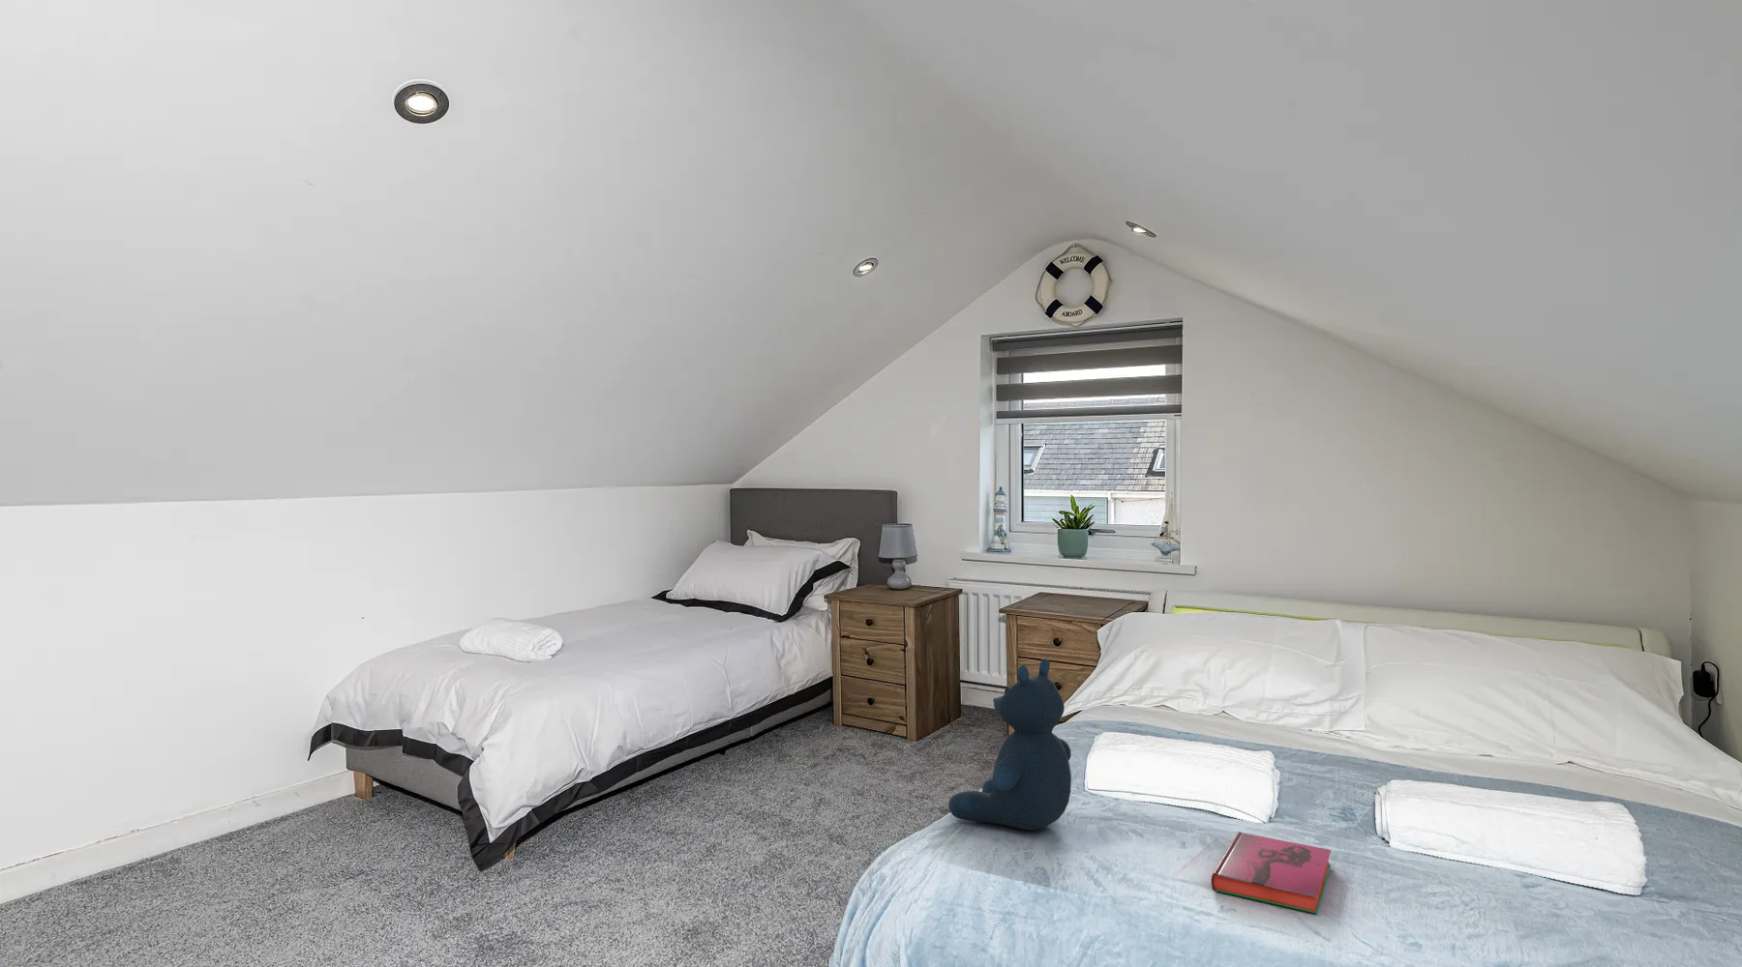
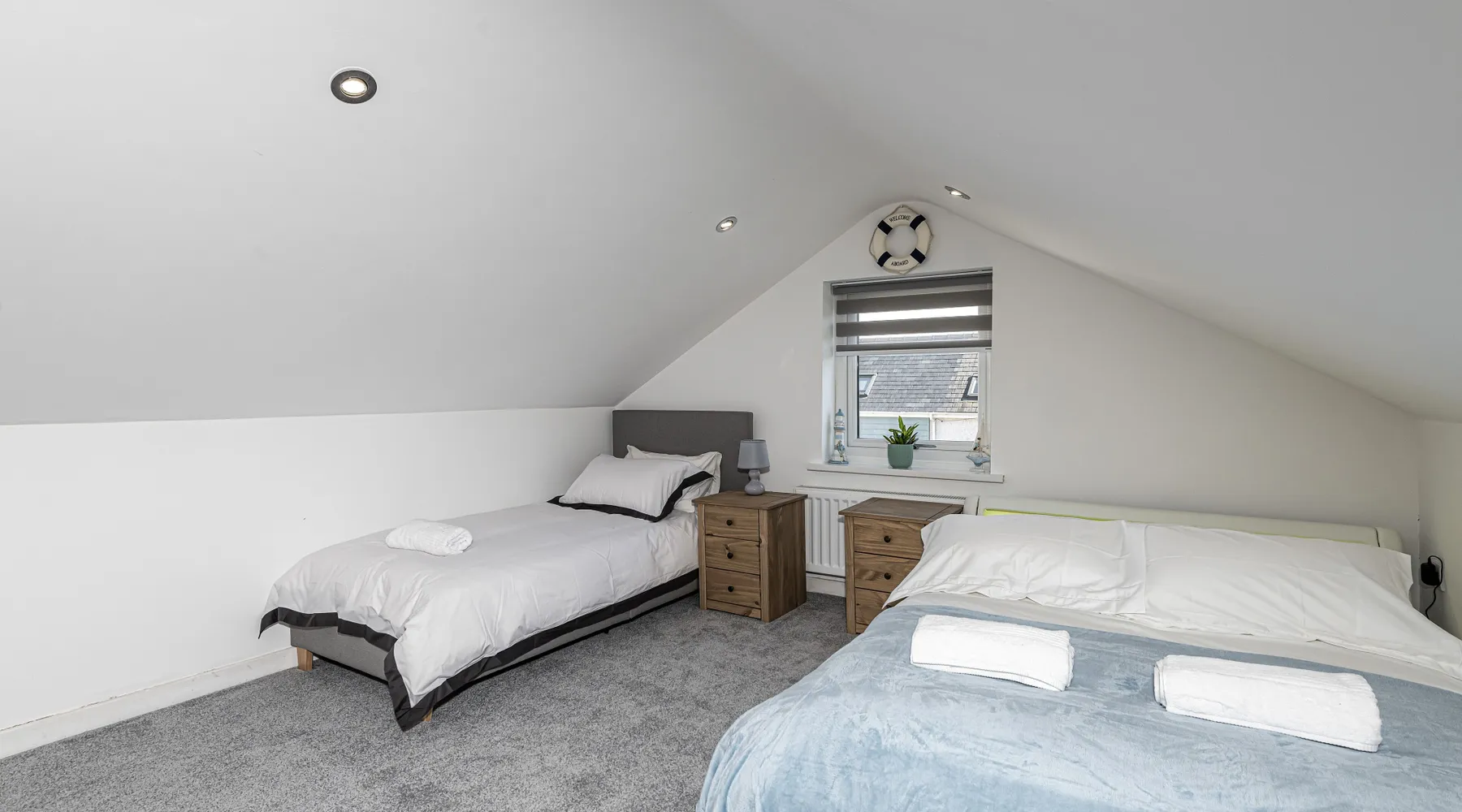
- stuffed bear [947,657,1072,831]
- hardback book [1211,831,1332,915]
